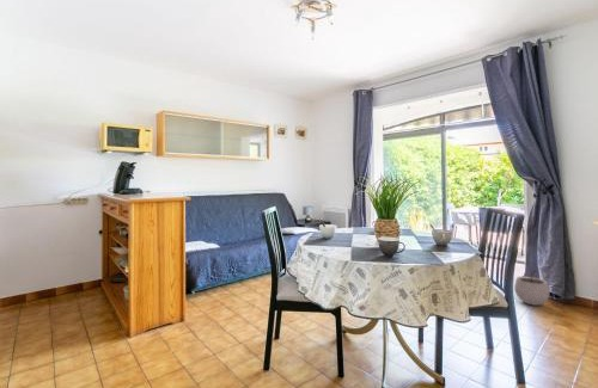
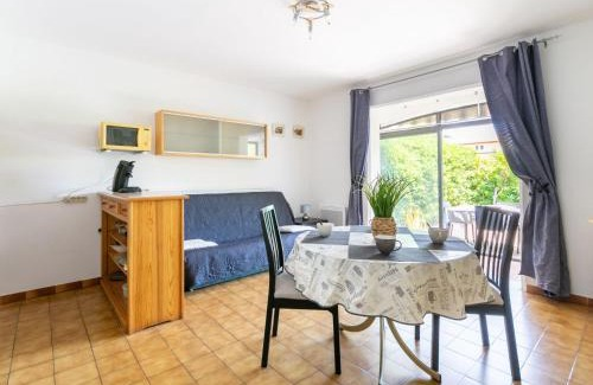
- plant pot [513,270,550,307]
